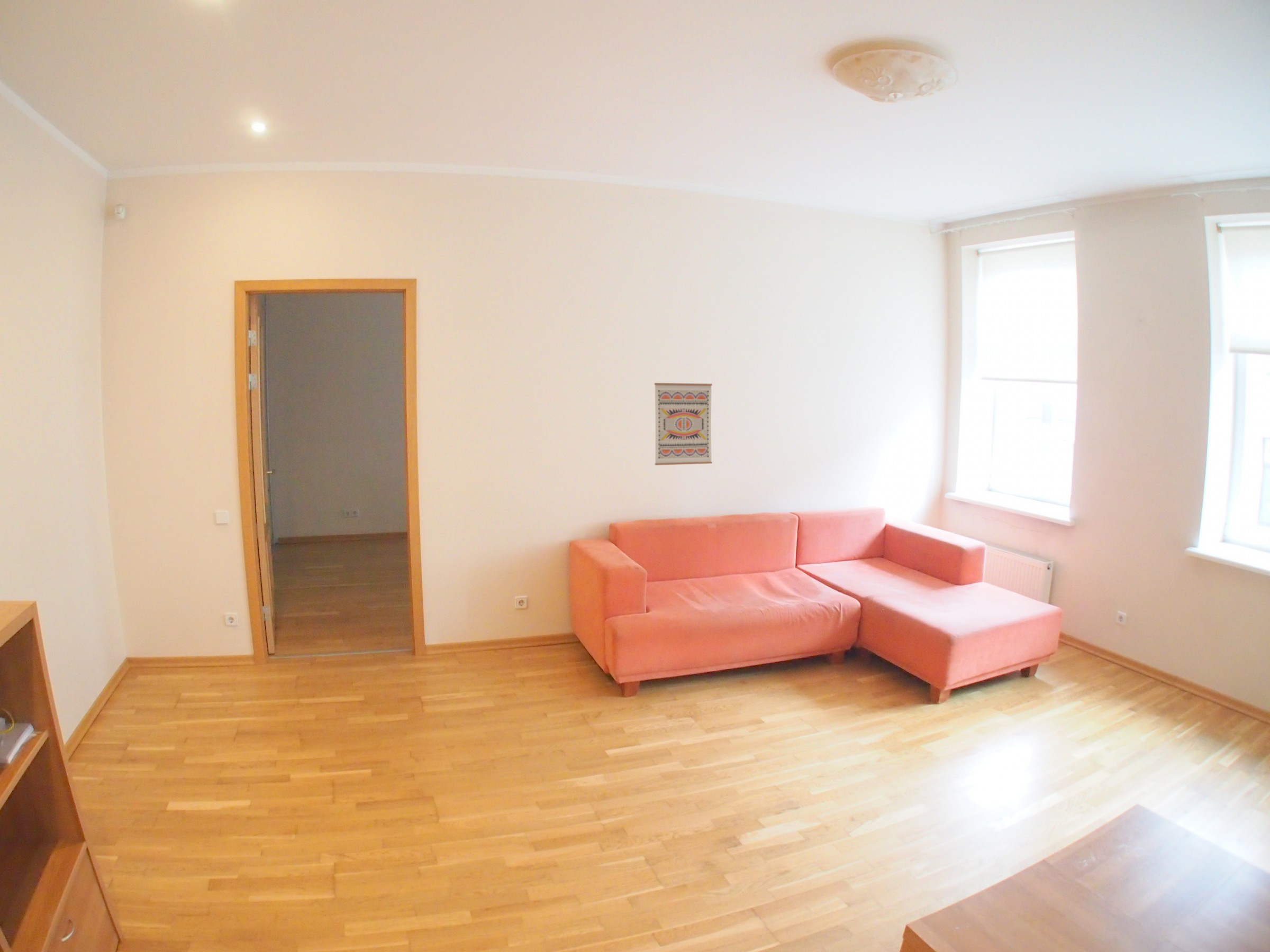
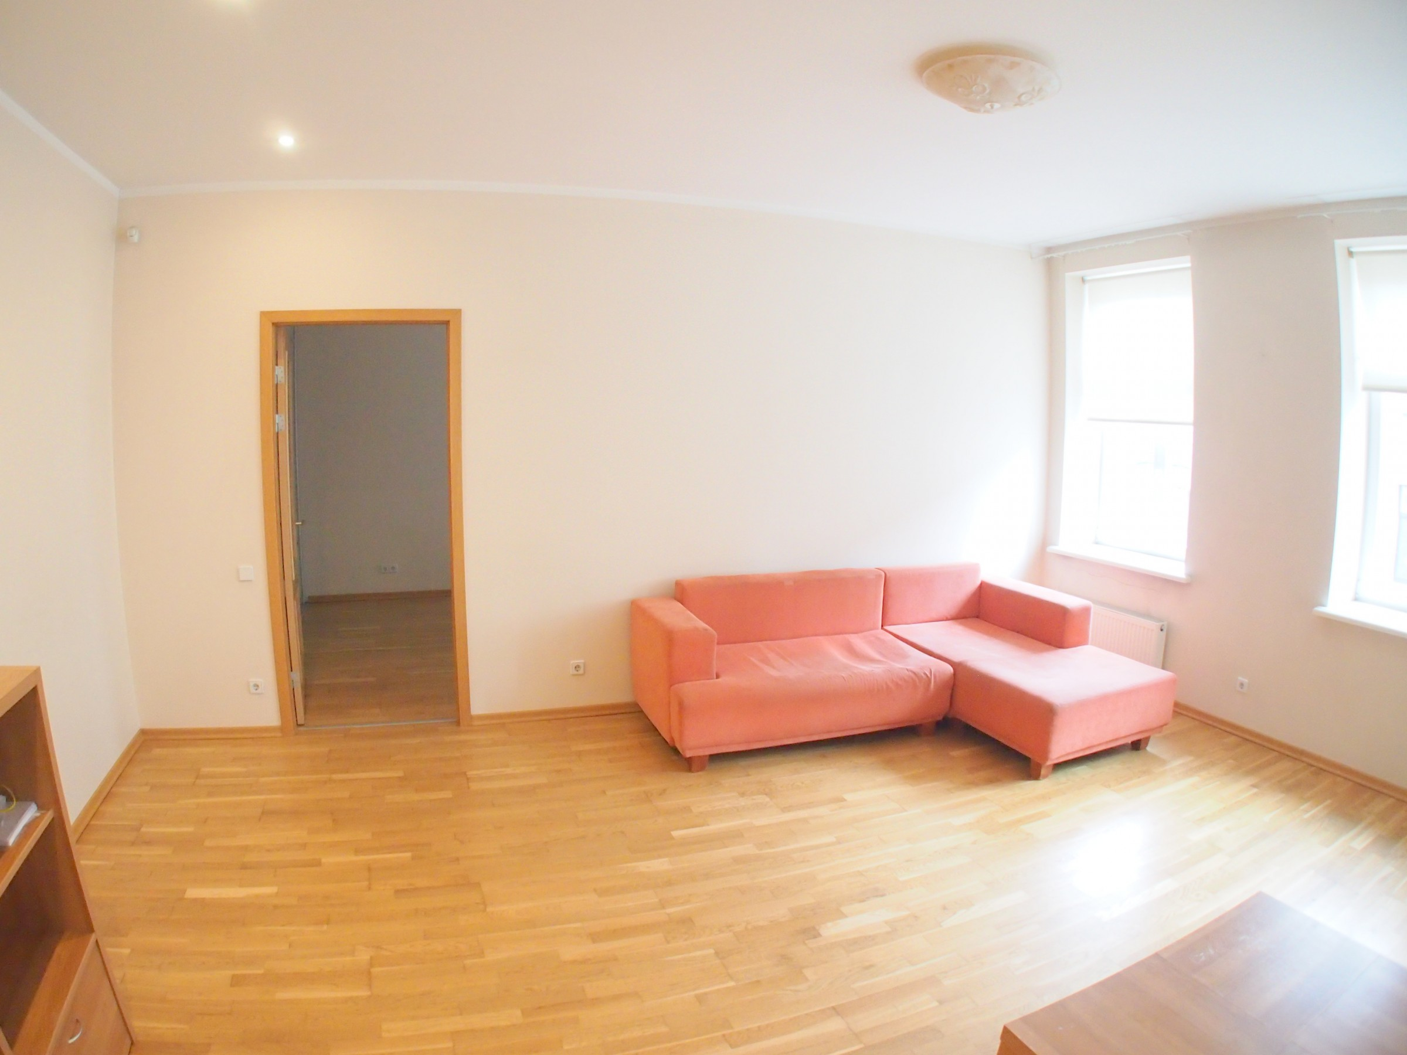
- wall art [654,382,713,466]
